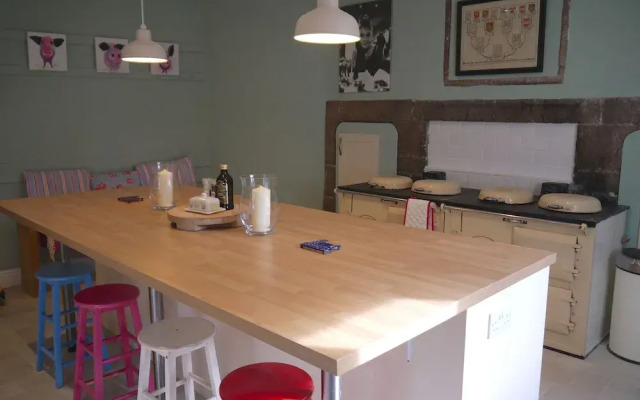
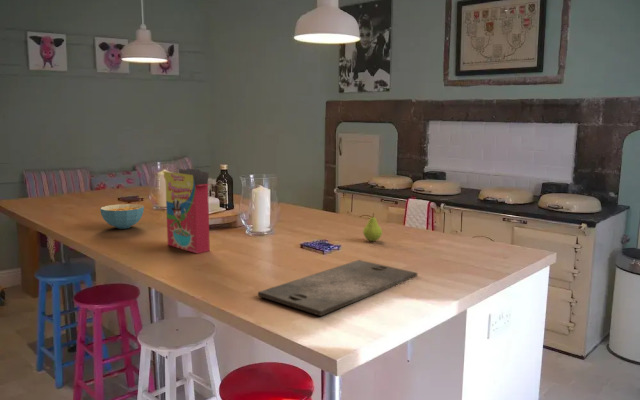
+ cereal bowl [99,203,145,230]
+ cereal box [162,168,211,254]
+ fruit [362,212,383,242]
+ cutting board [257,259,418,317]
